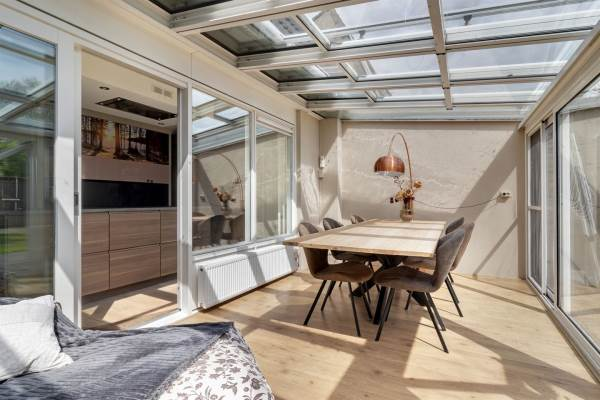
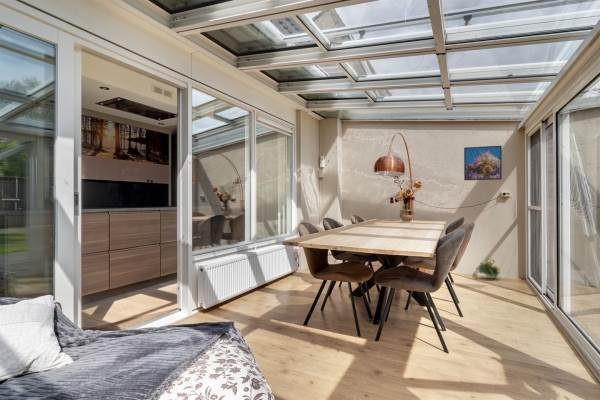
+ flowering plant [475,257,501,279]
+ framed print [463,145,503,181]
